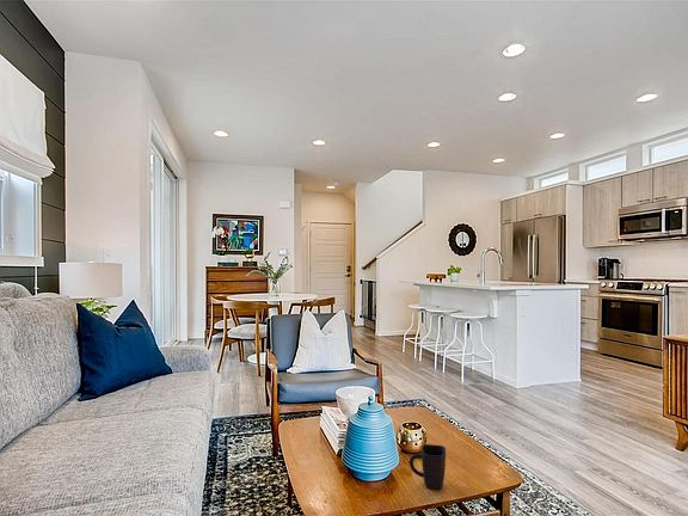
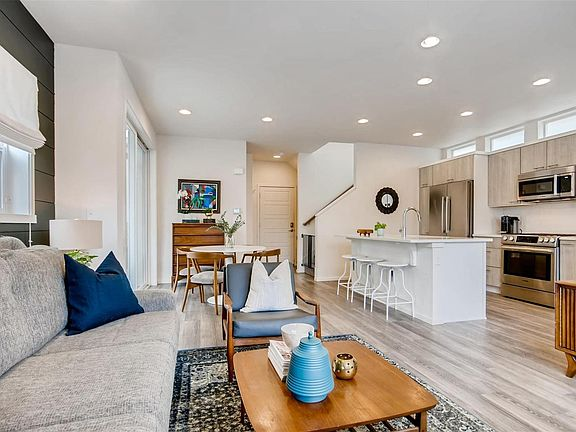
- mug [408,443,447,491]
